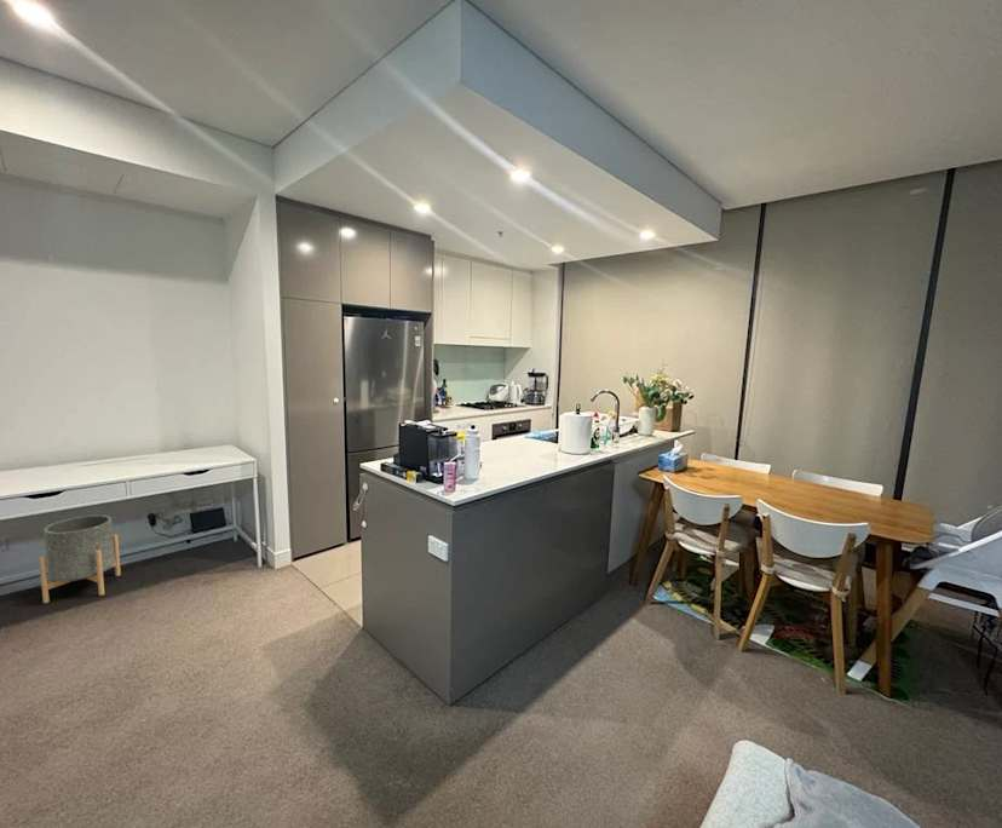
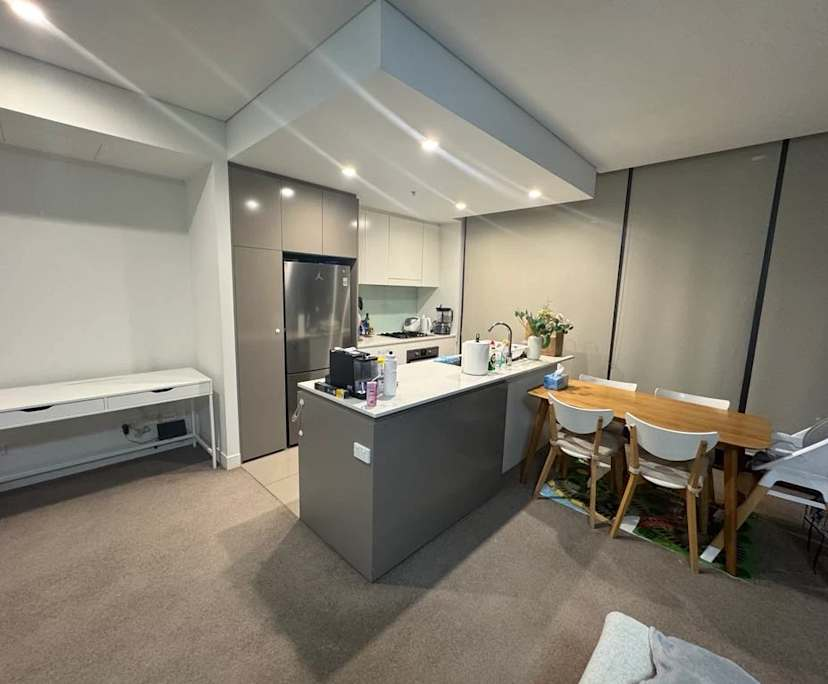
- planter [38,514,122,604]
